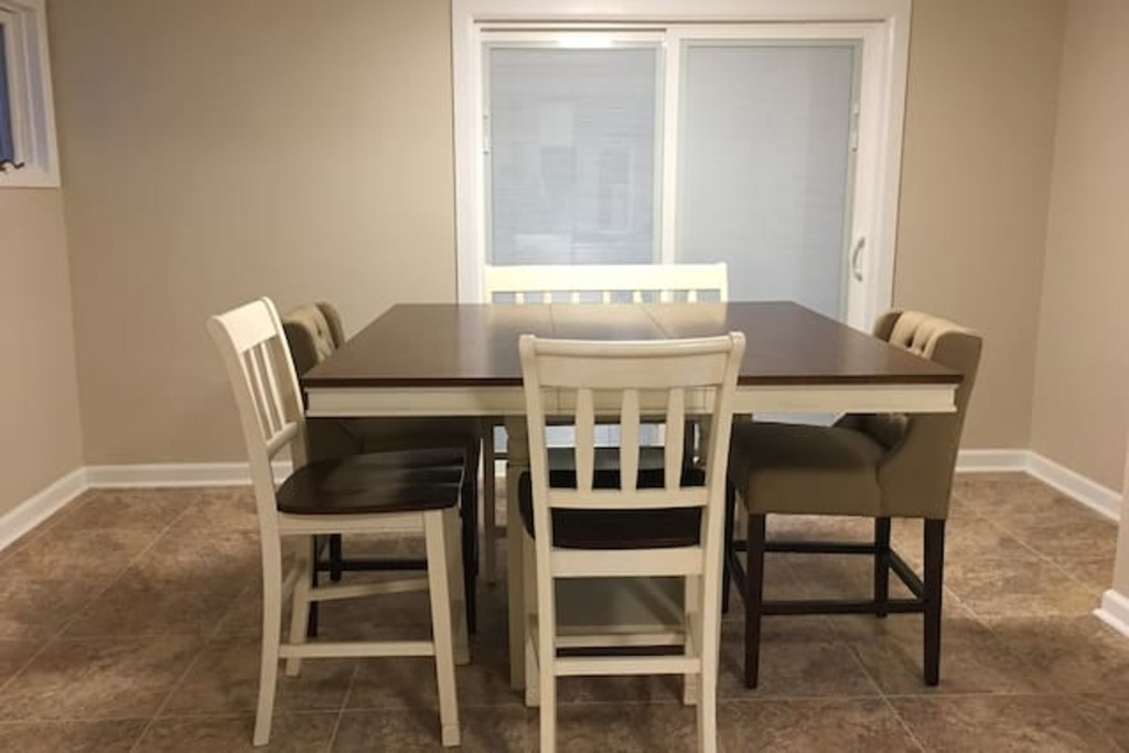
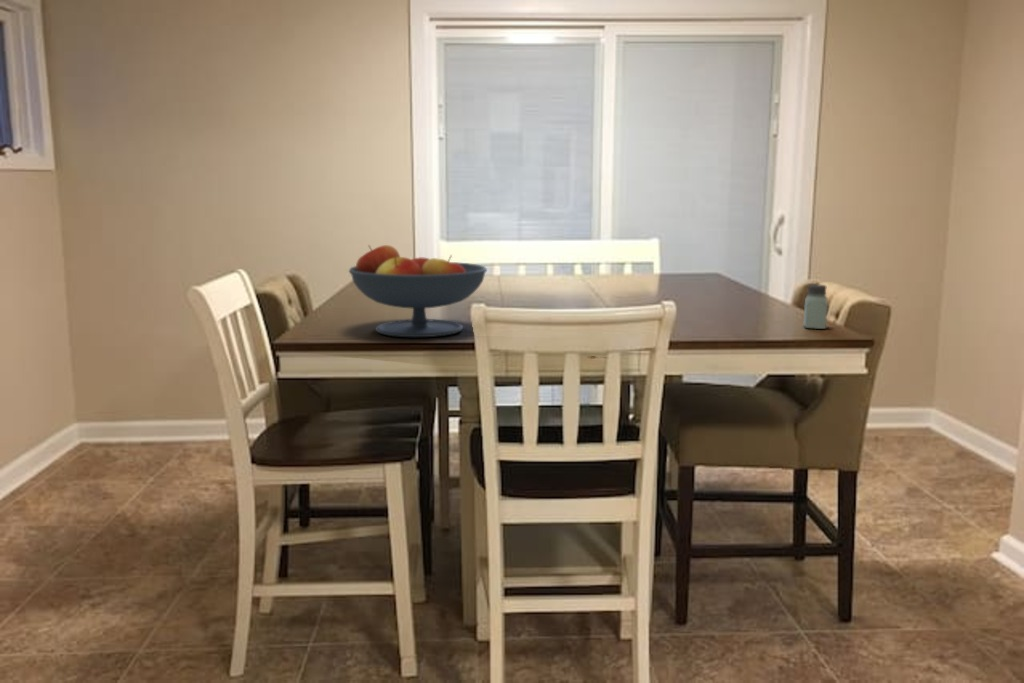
+ fruit bowl [348,244,488,338]
+ saltshaker [803,283,829,330]
